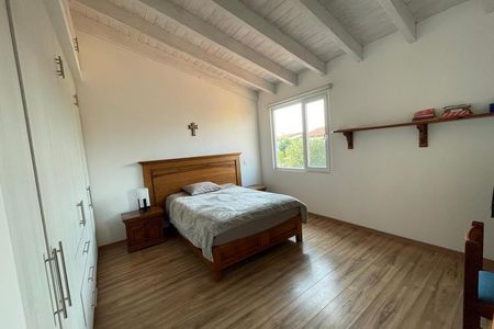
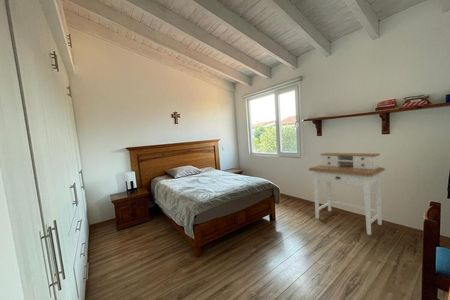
+ desk [308,152,386,236]
